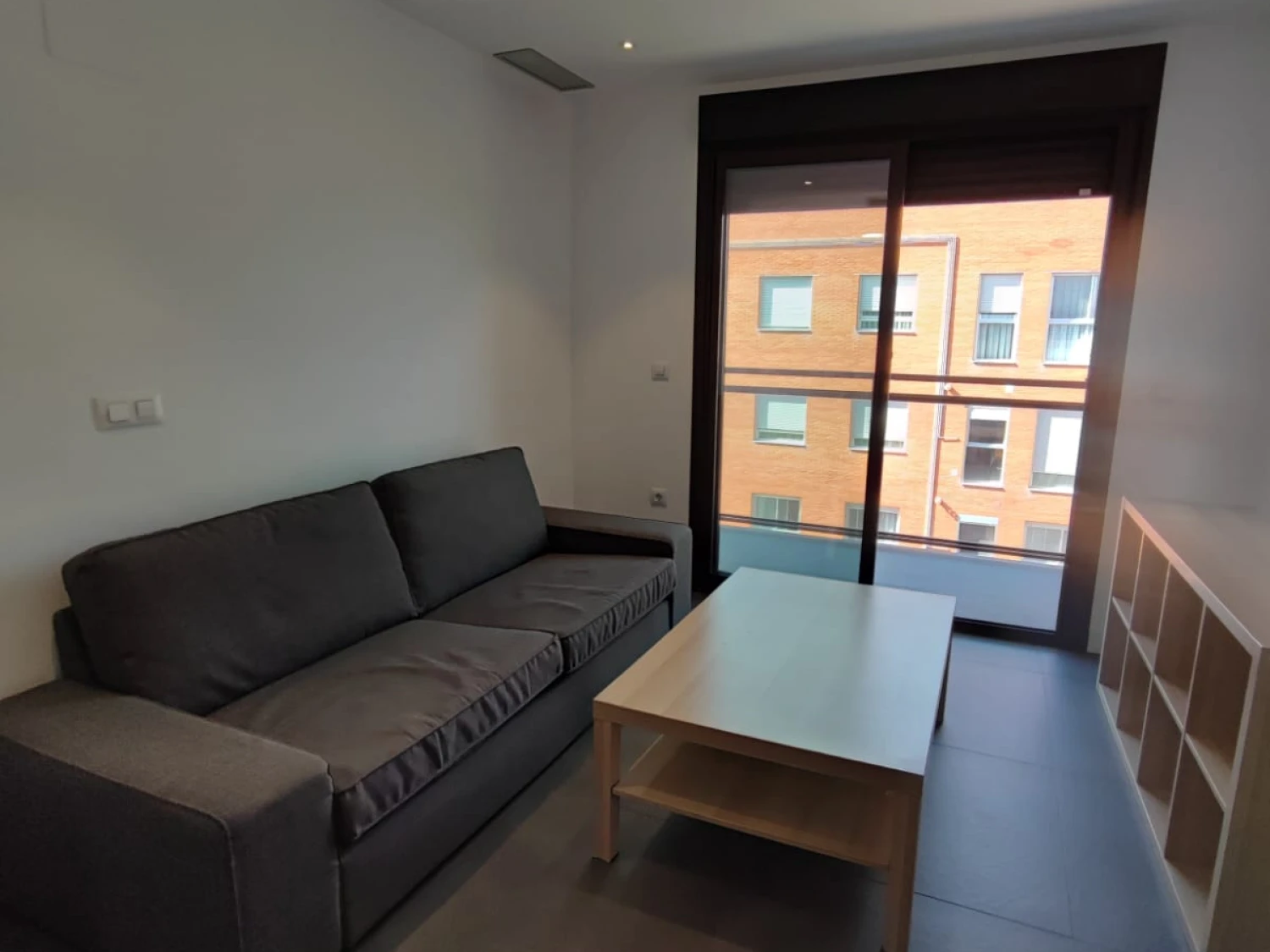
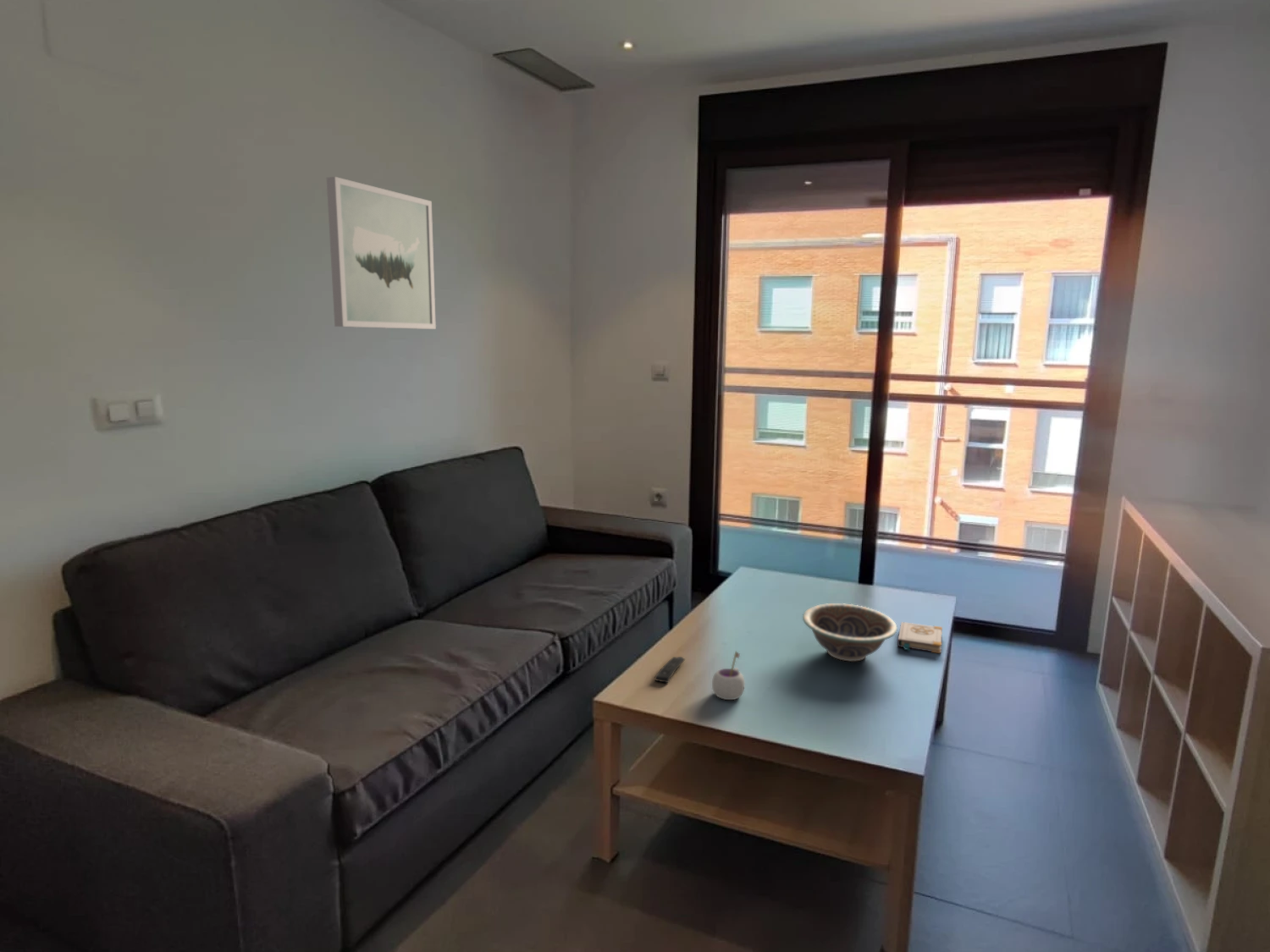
+ decorative bowl [802,603,898,662]
+ book [897,621,943,654]
+ mug [711,651,746,701]
+ remote control [654,656,686,684]
+ wall art [326,176,437,330]
